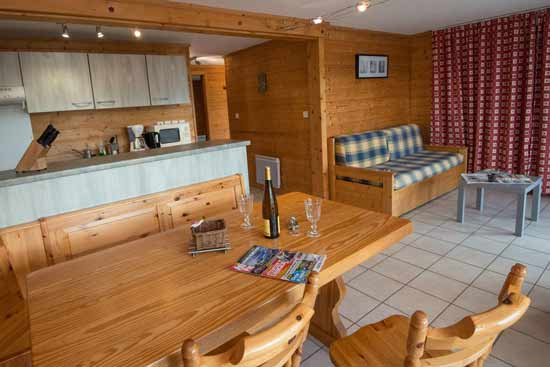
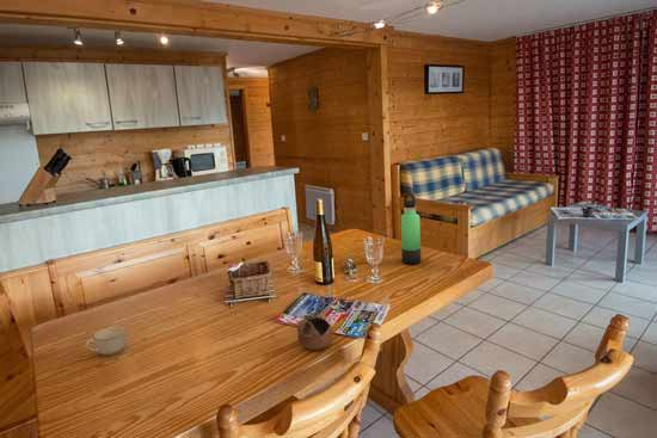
+ cup [84,326,127,357]
+ thermos bottle [400,192,422,265]
+ cup [296,315,334,351]
